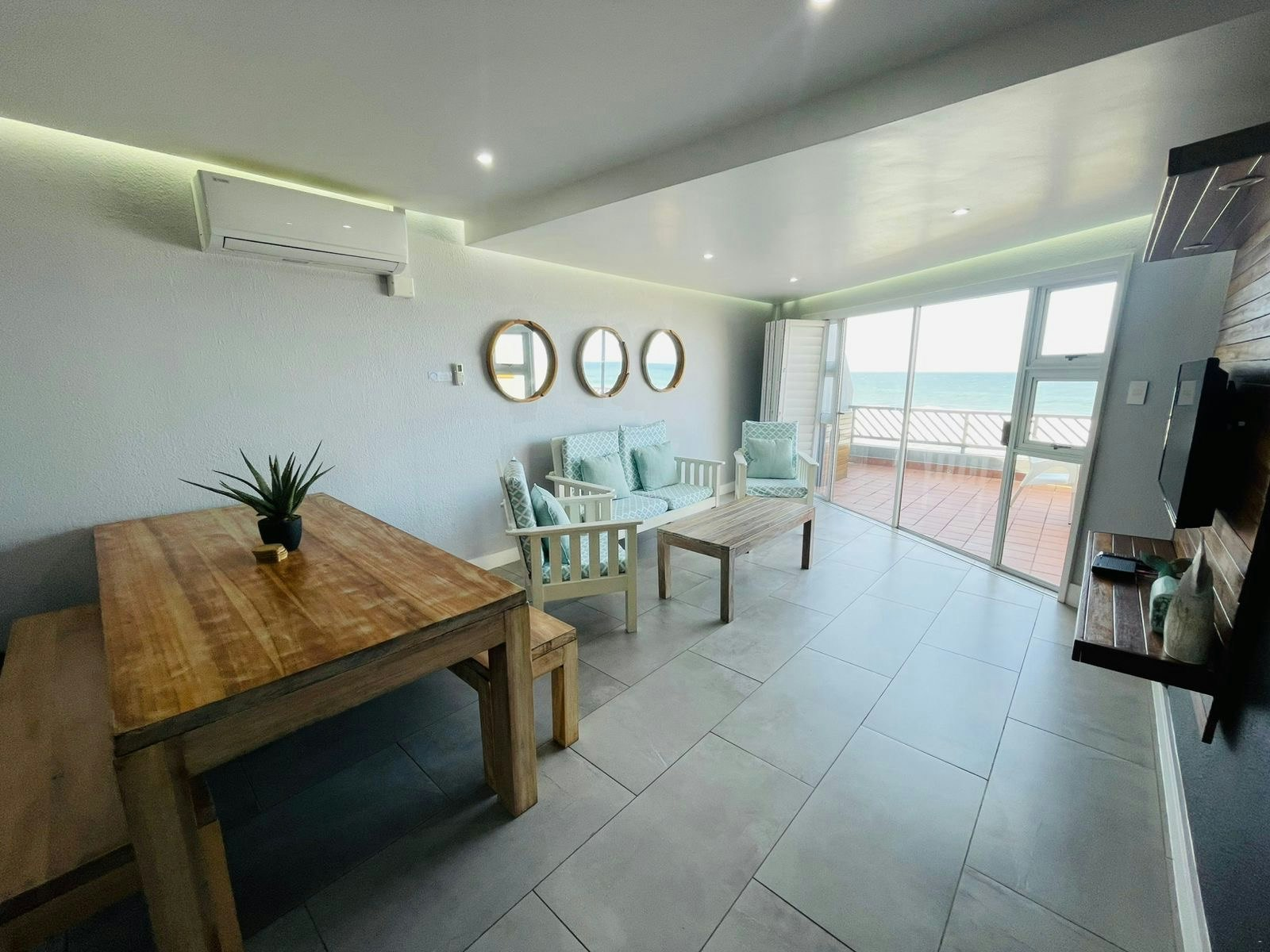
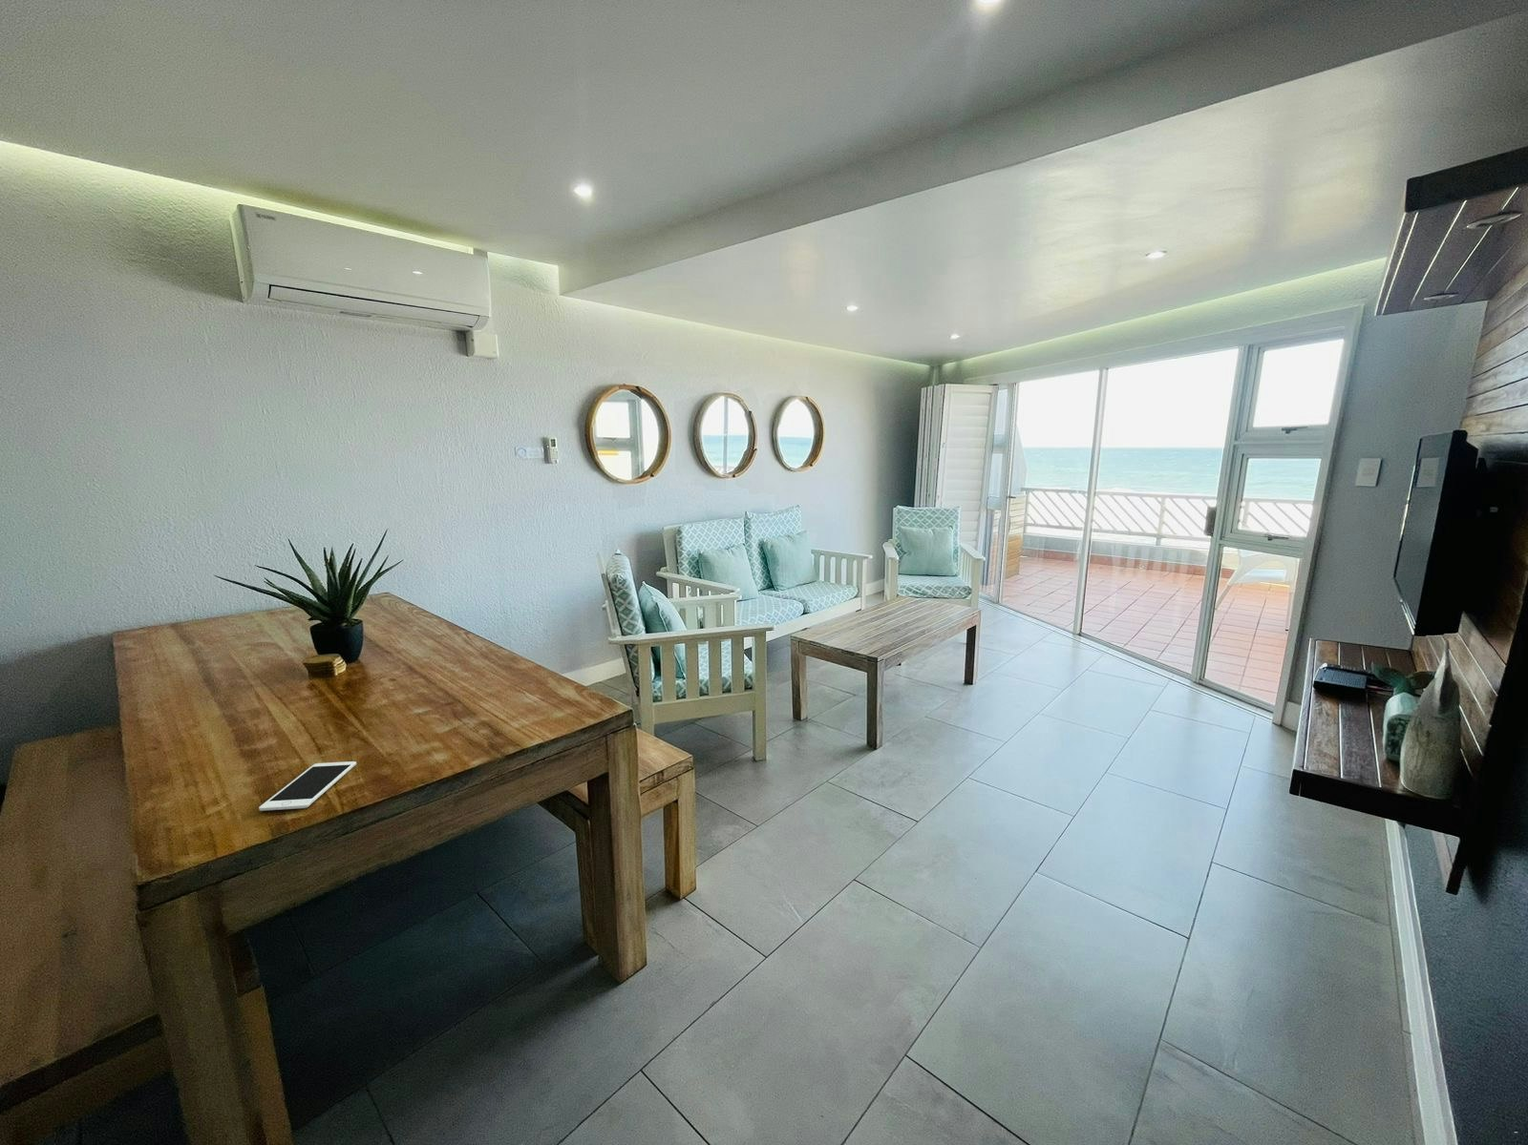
+ cell phone [257,760,357,812]
